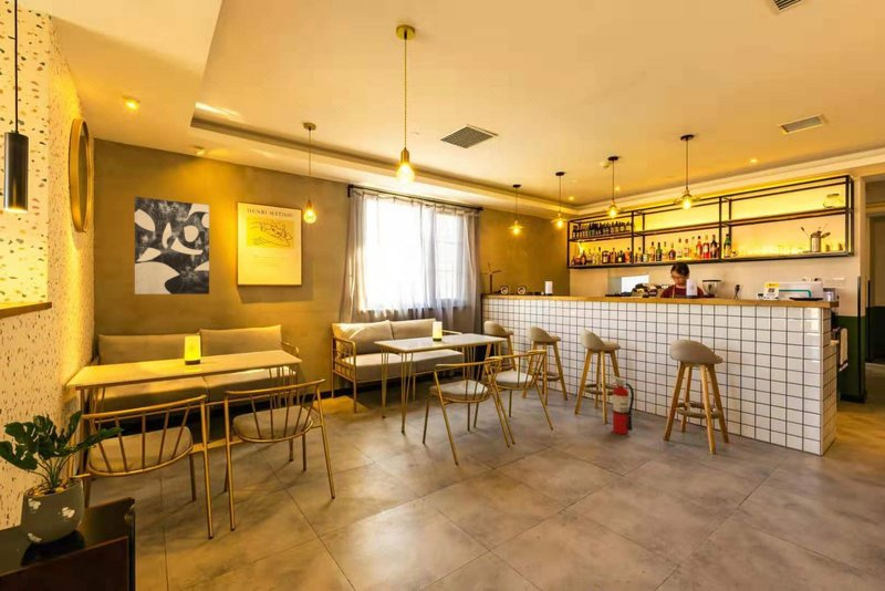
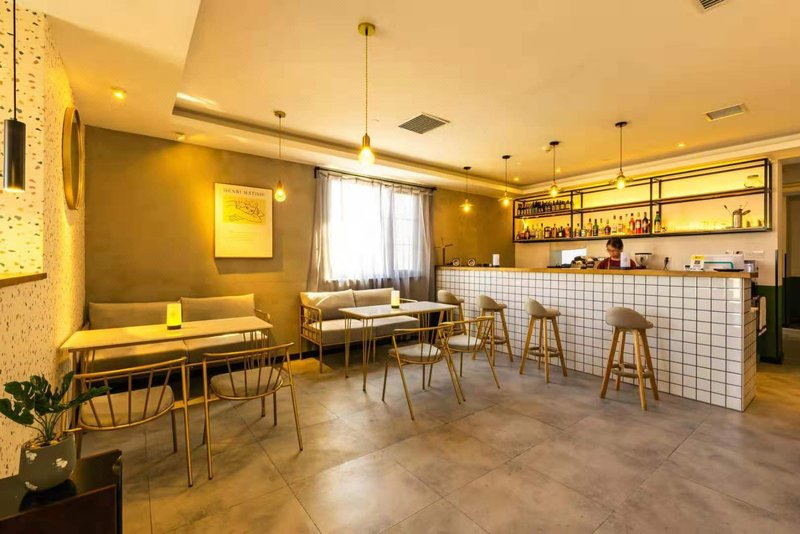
- fire extinguisher [607,374,635,435]
- wall art [134,196,210,296]
